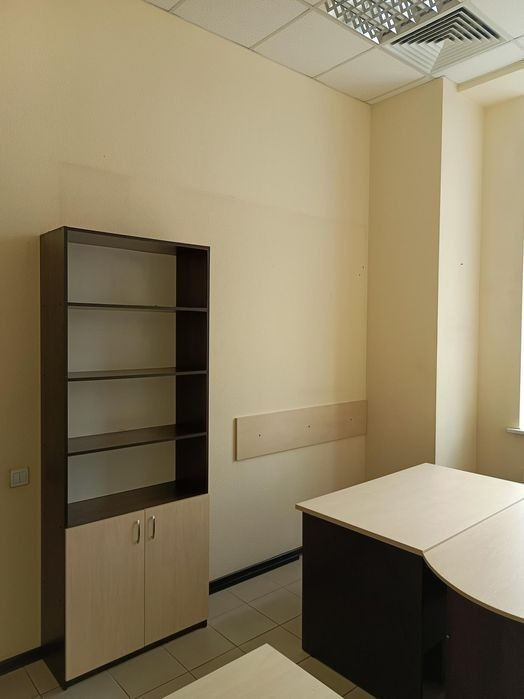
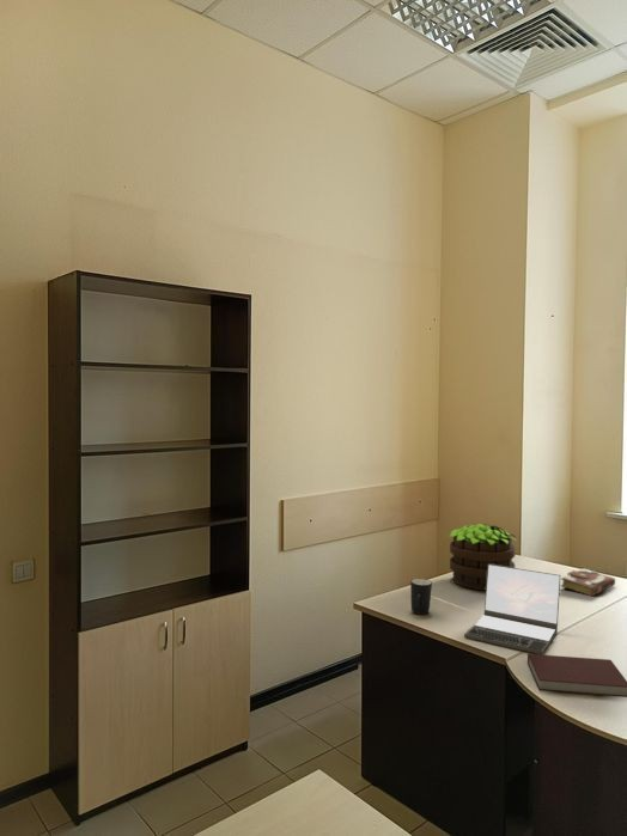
+ mug [409,578,433,616]
+ potted plant [448,523,518,591]
+ book [560,567,616,597]
+ laptop [463,565,561,655]
+ notebook [526,653,627,698]
